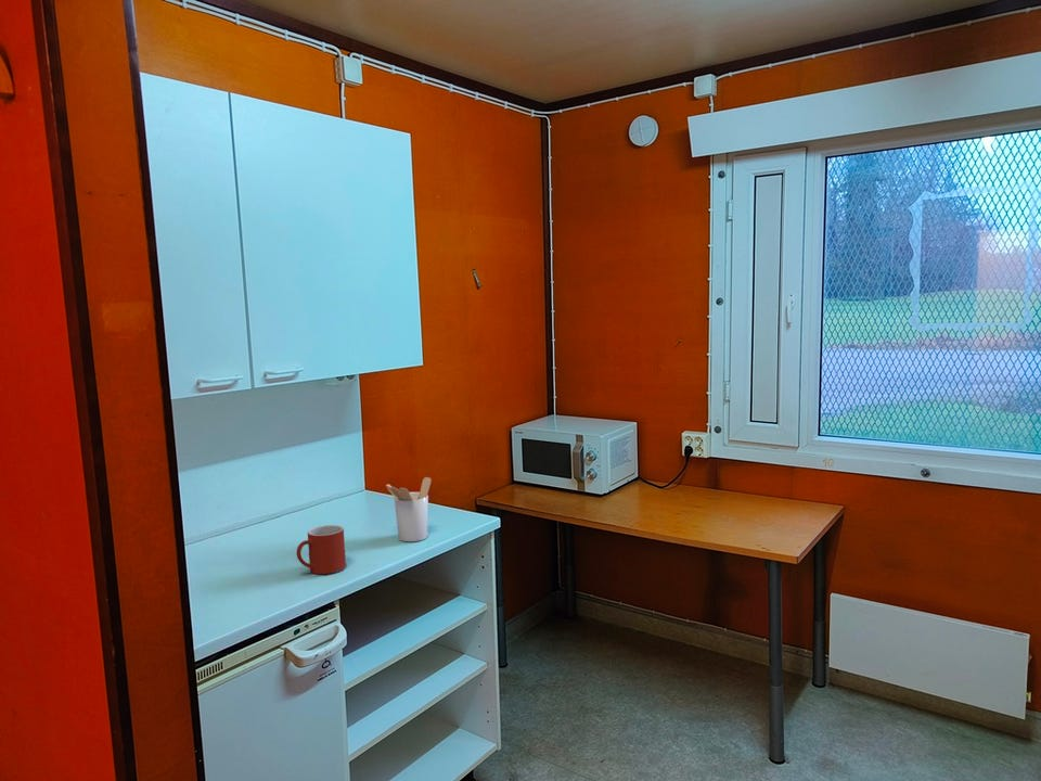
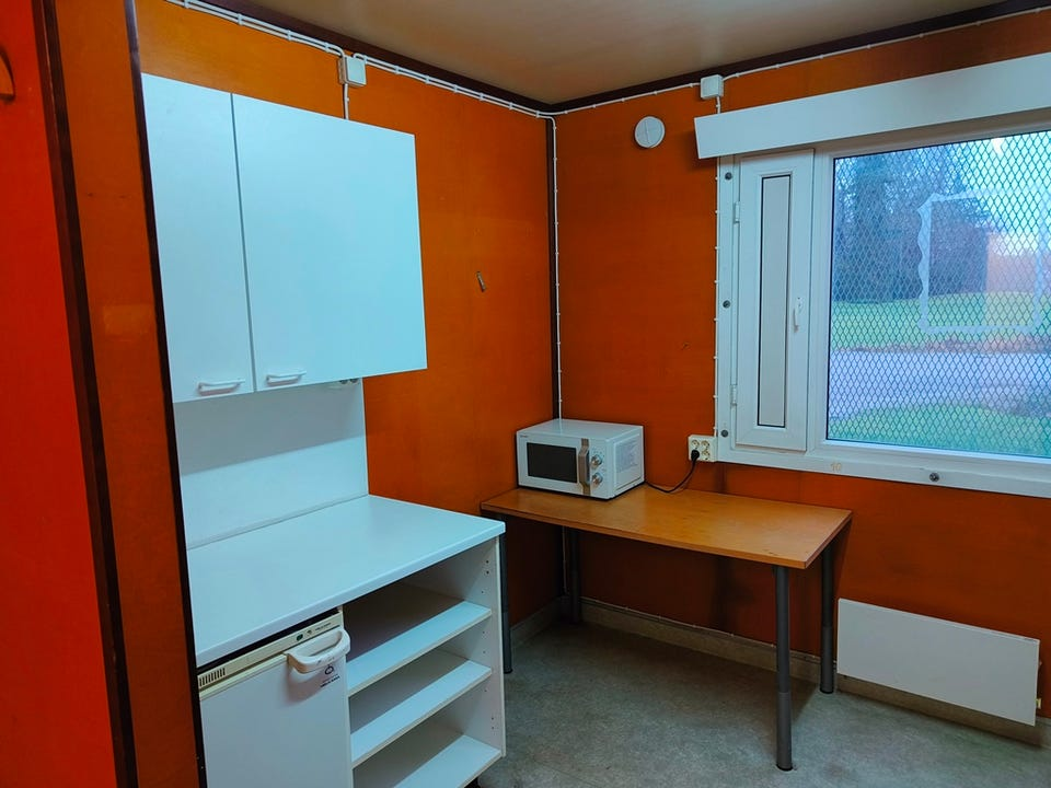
- utensil holder [385,476,433,542]
- mug [296,524,347,575]
